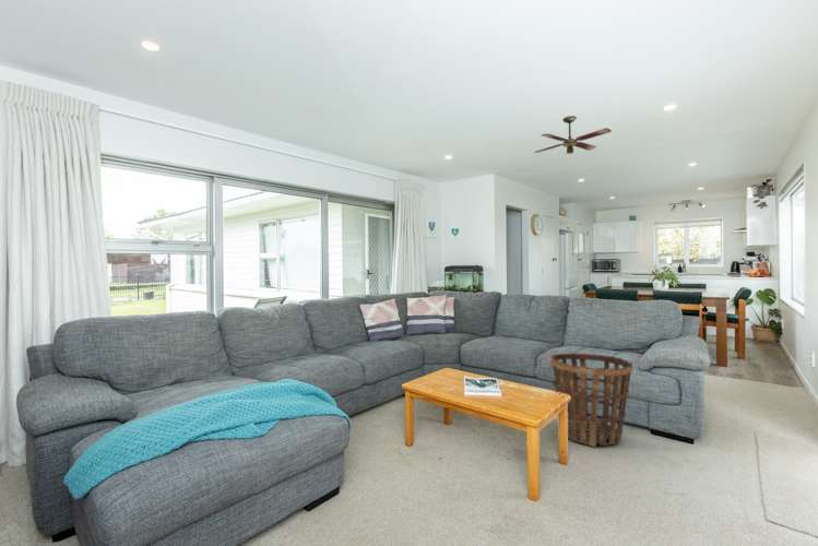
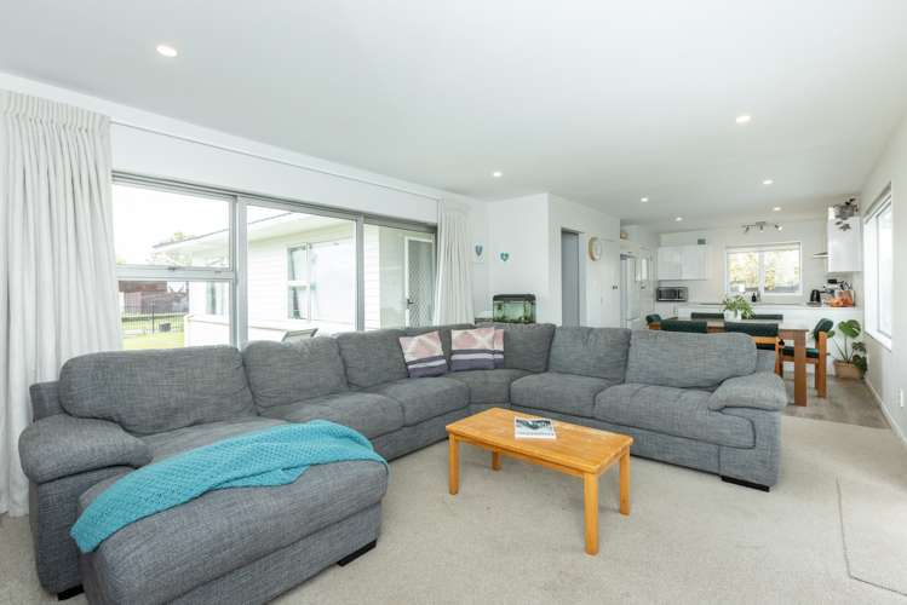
- ceiling fan [534,115,613,155]
- basket [548,353,633,448]
